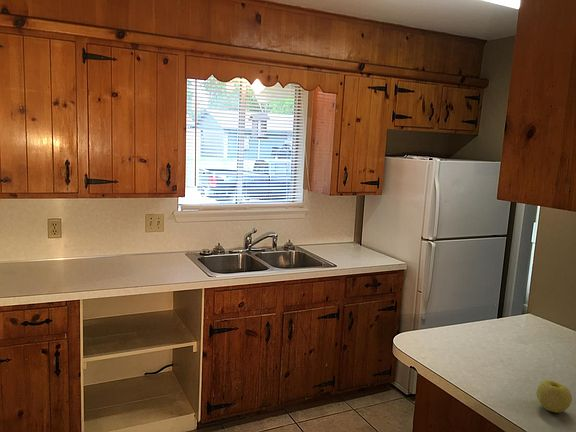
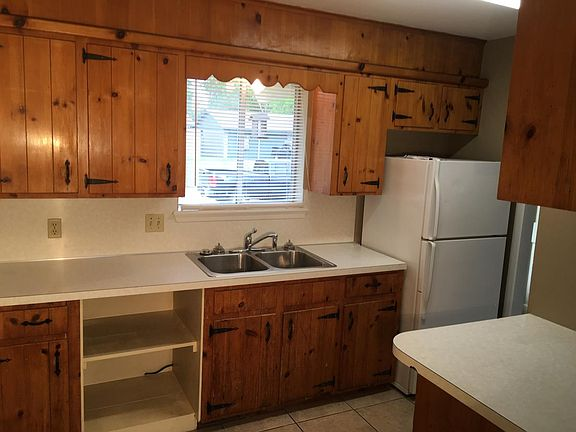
- apple [536,380,573,414]
